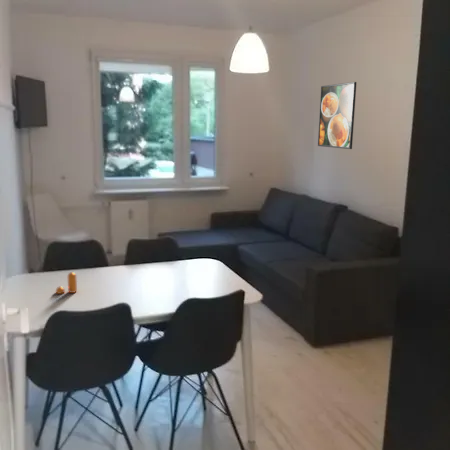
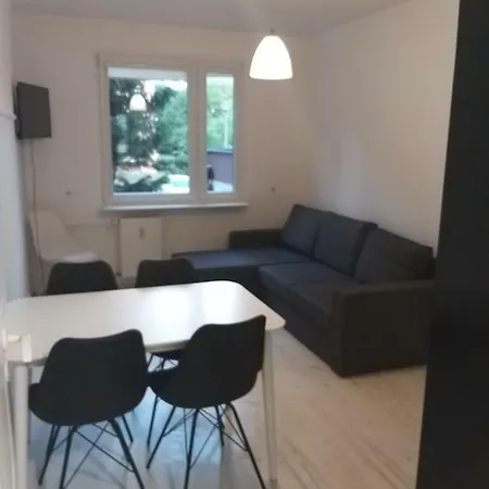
- pepper shaker [55,271,78,295]
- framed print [317,81,357,150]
